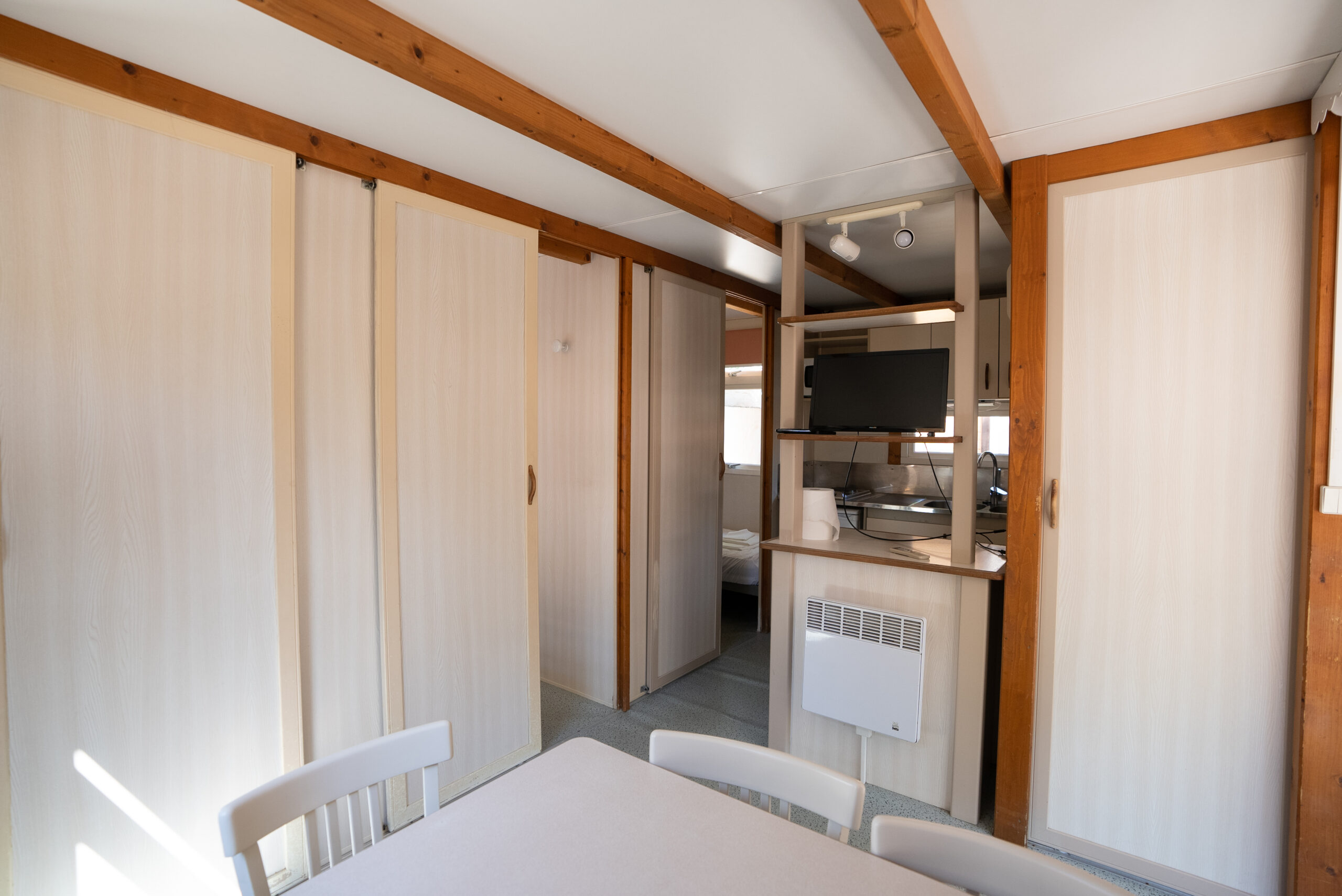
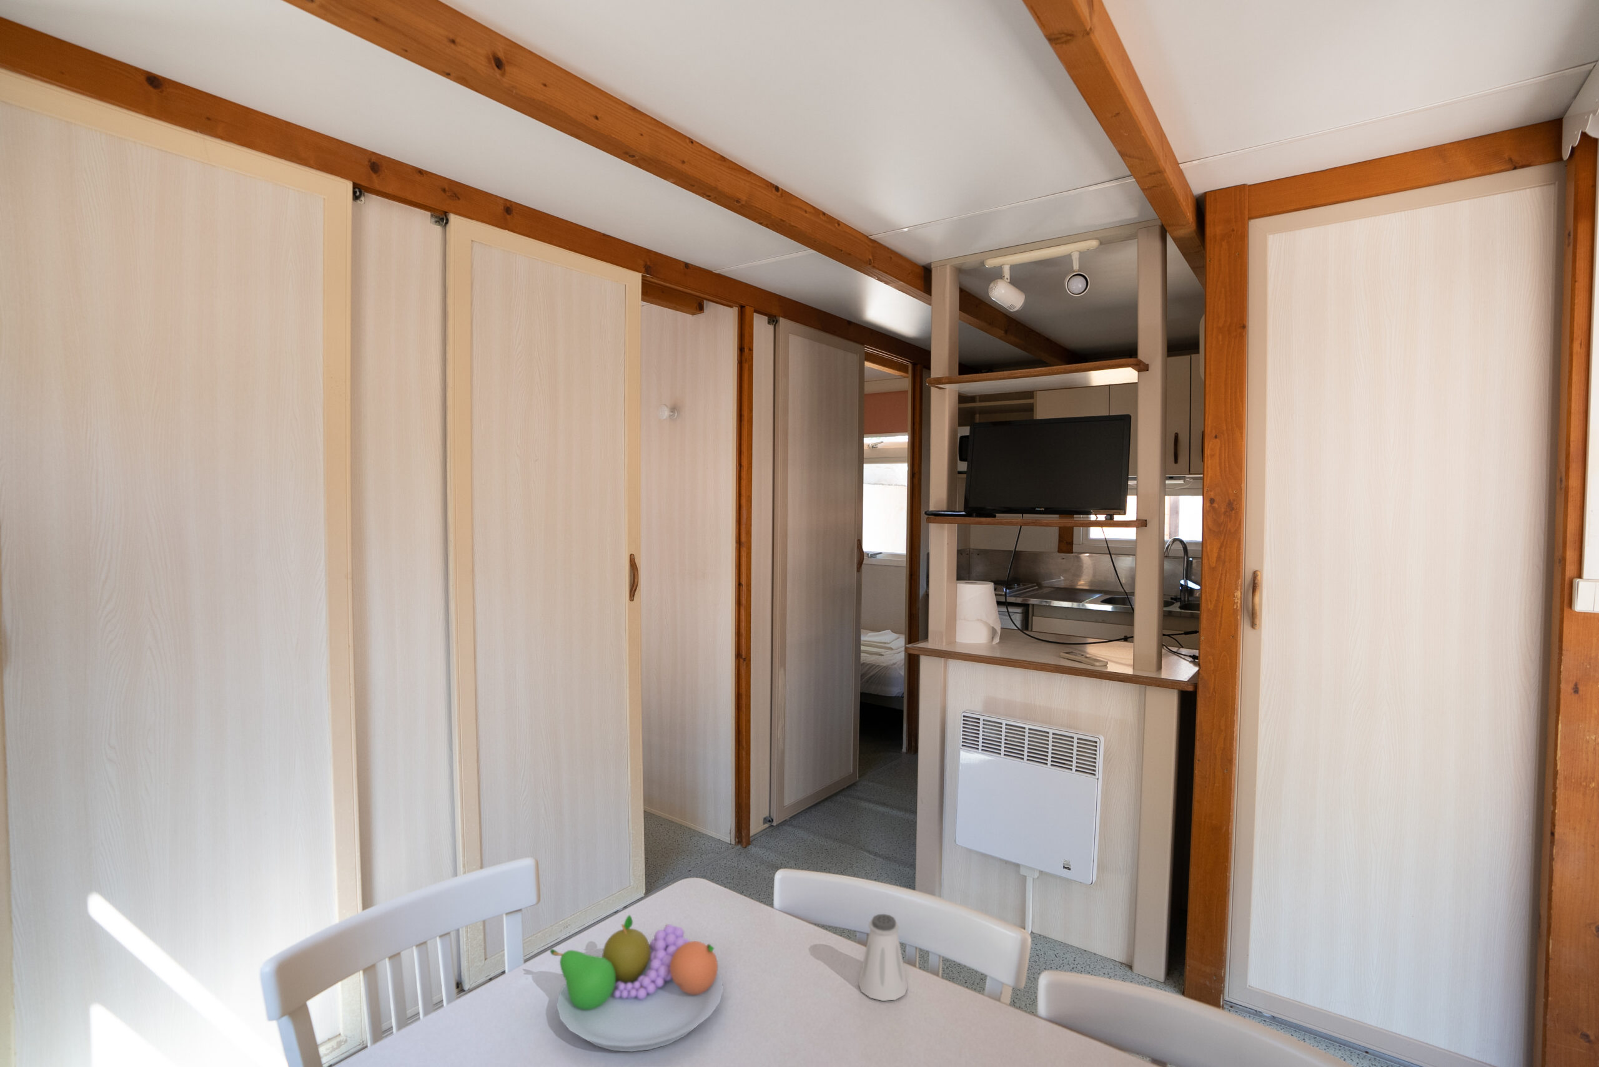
+ fruit bowl [549,915,724,1053]
+ saltshaker [858,913,908,1002]
